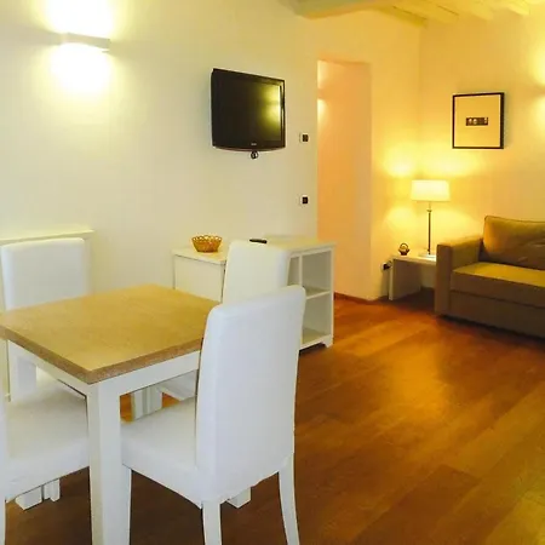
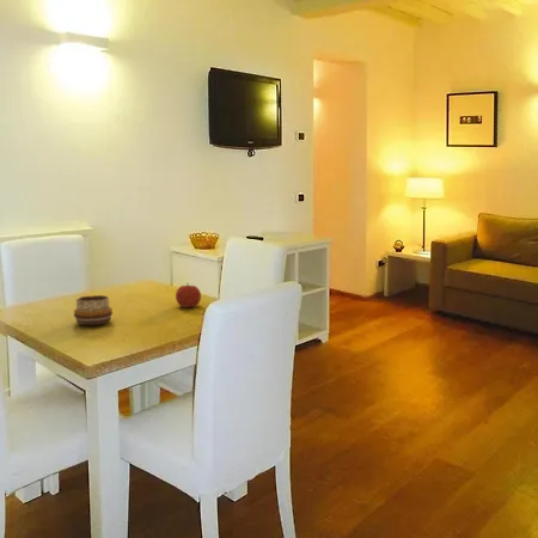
+ decorative bowl [73,294,114,326]
+ fruit [175,281,202,308]
